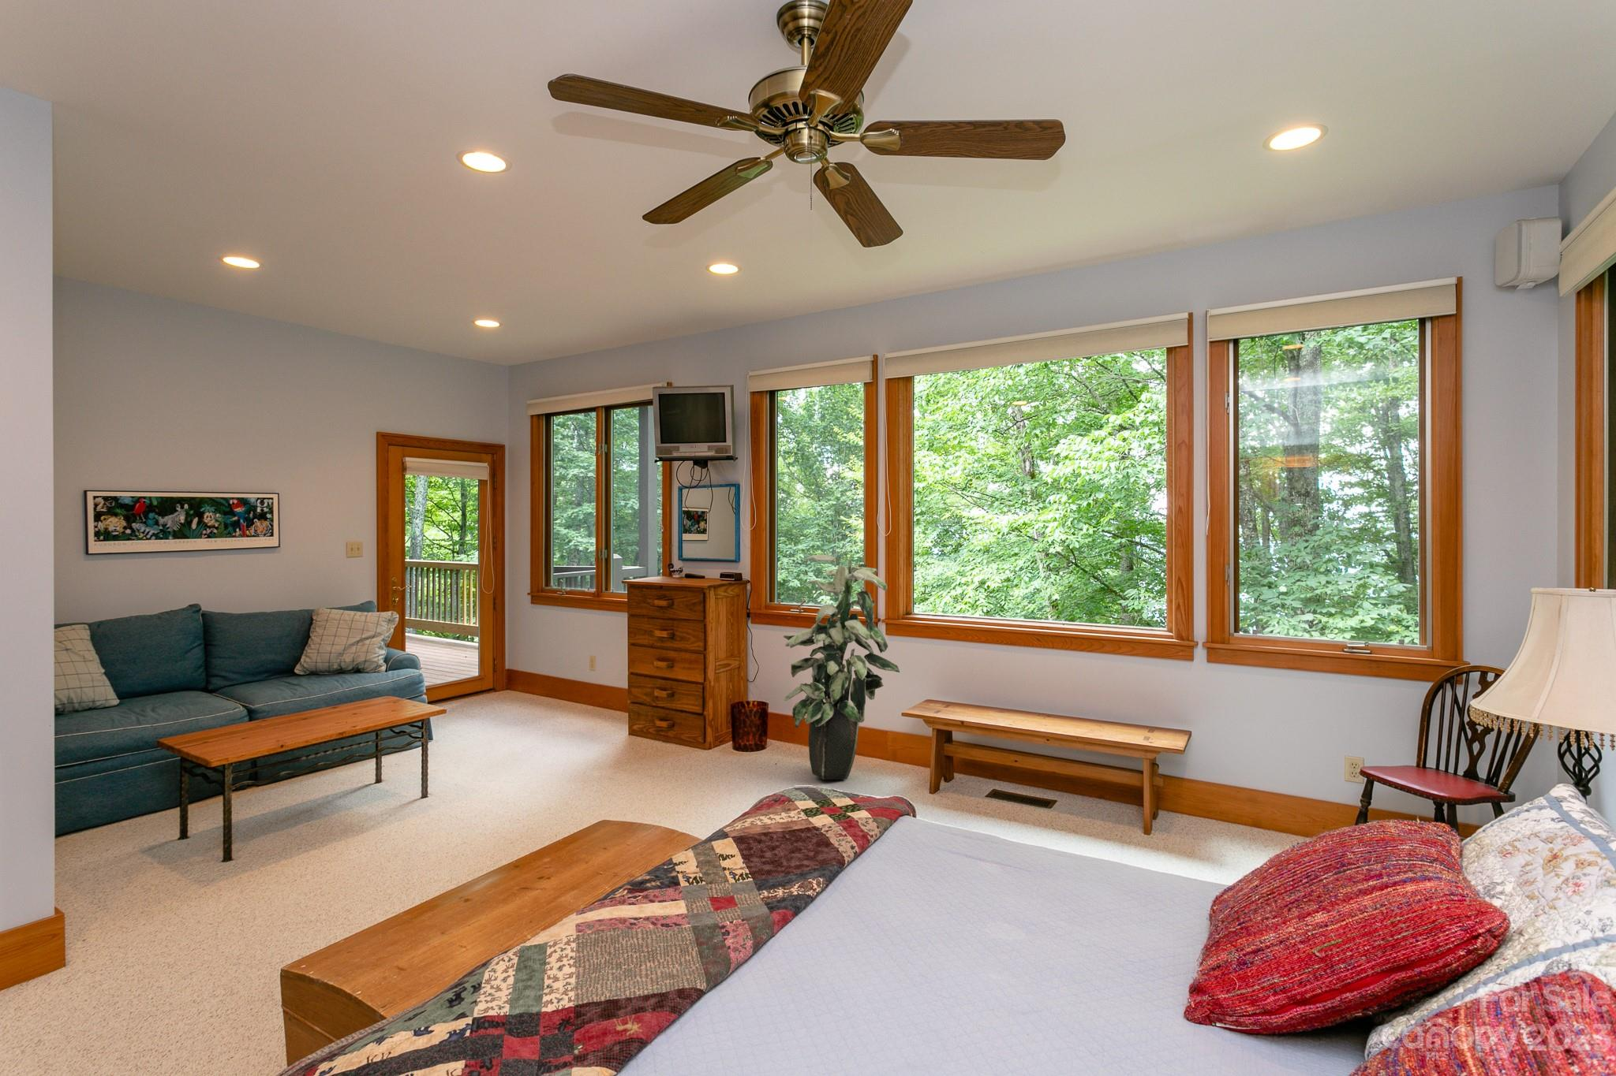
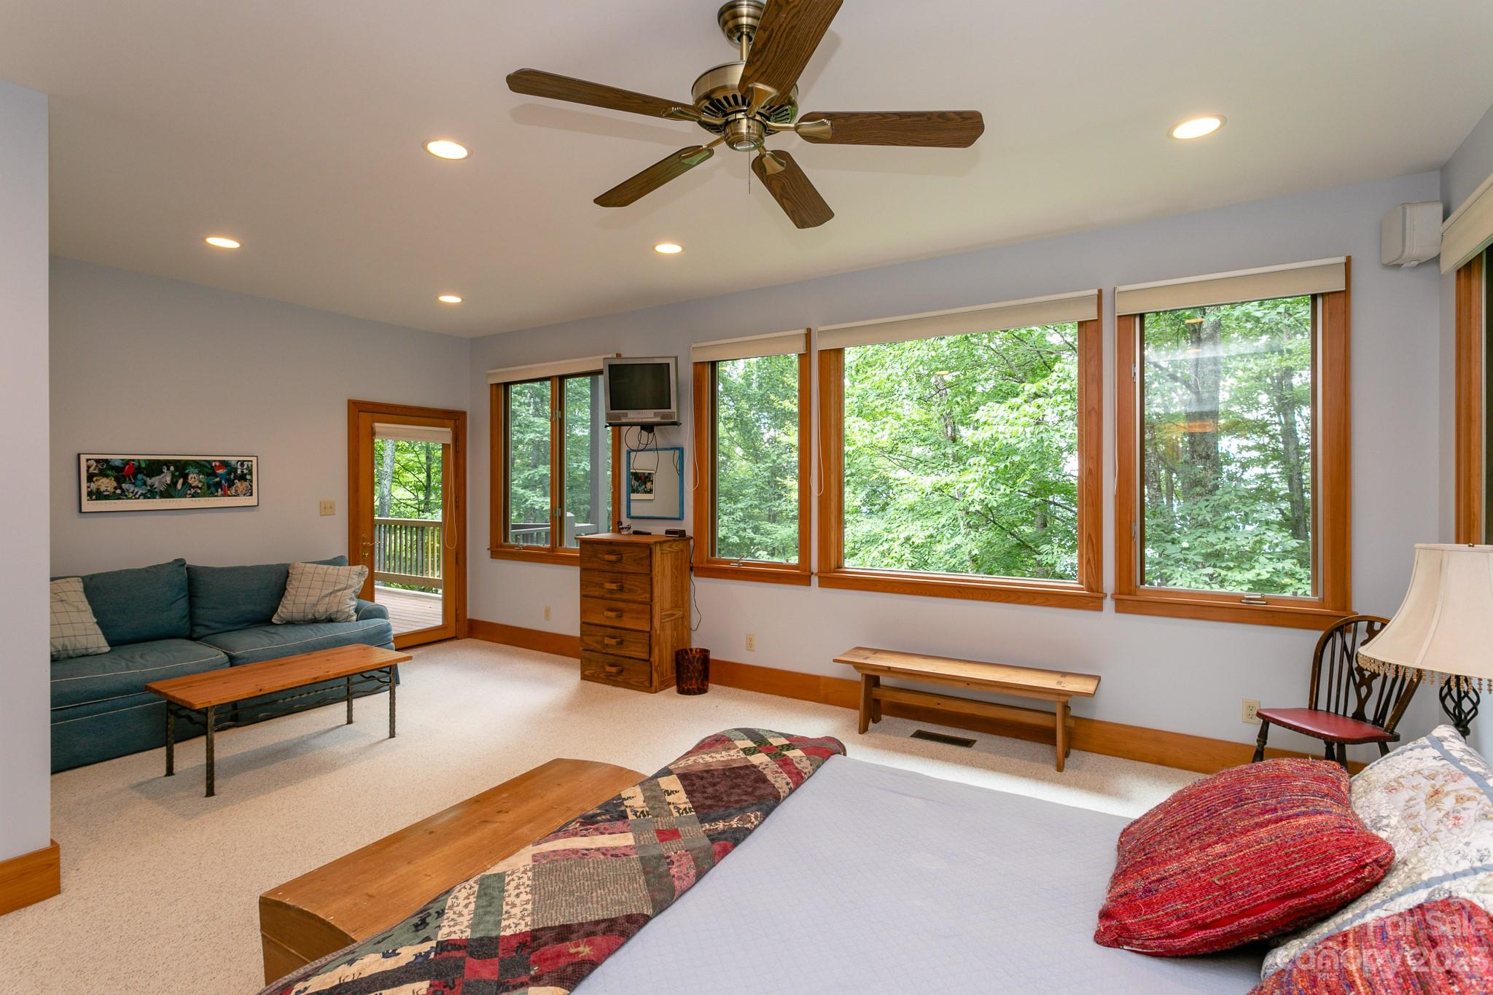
- indoor plant [782,554,900,781]
